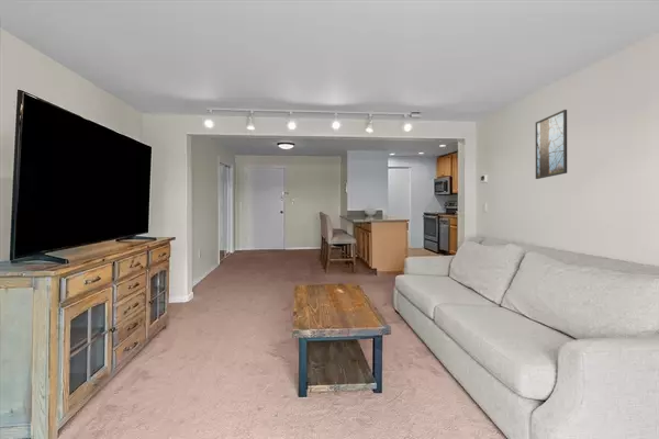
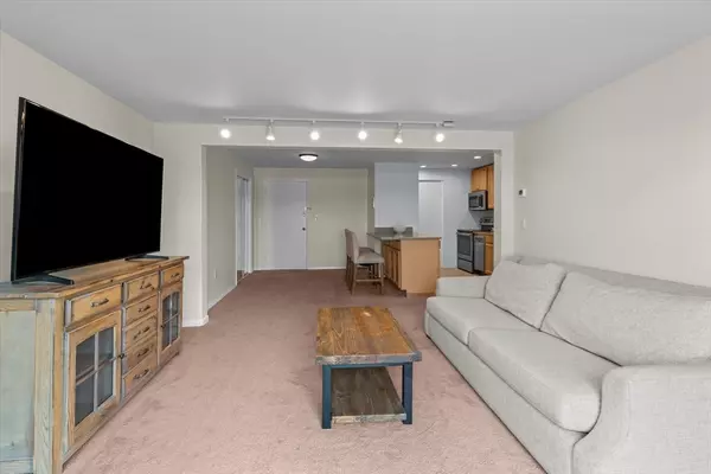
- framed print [535,109,568,180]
